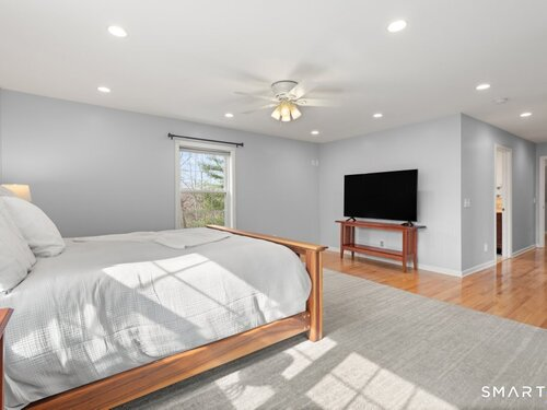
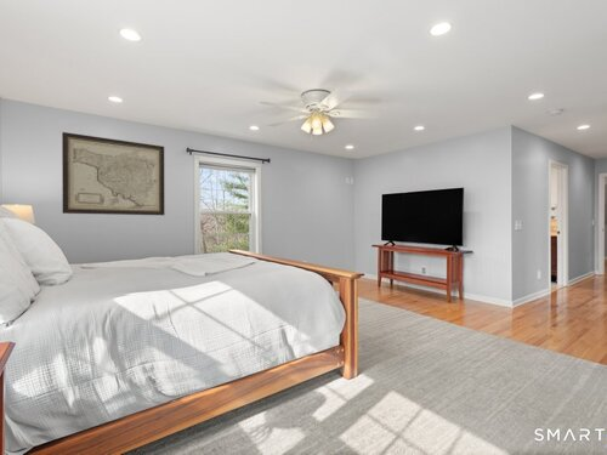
+ wall art [61,131,165,216]
